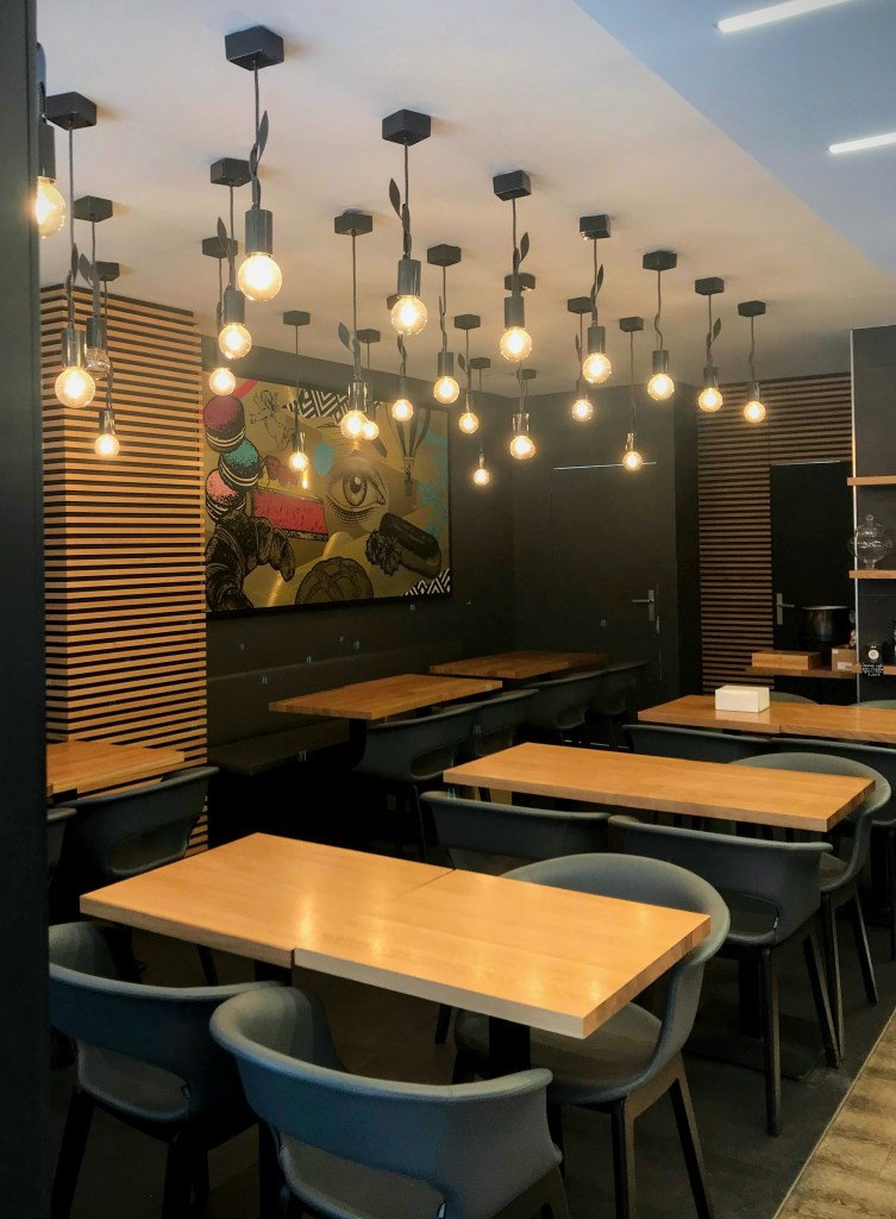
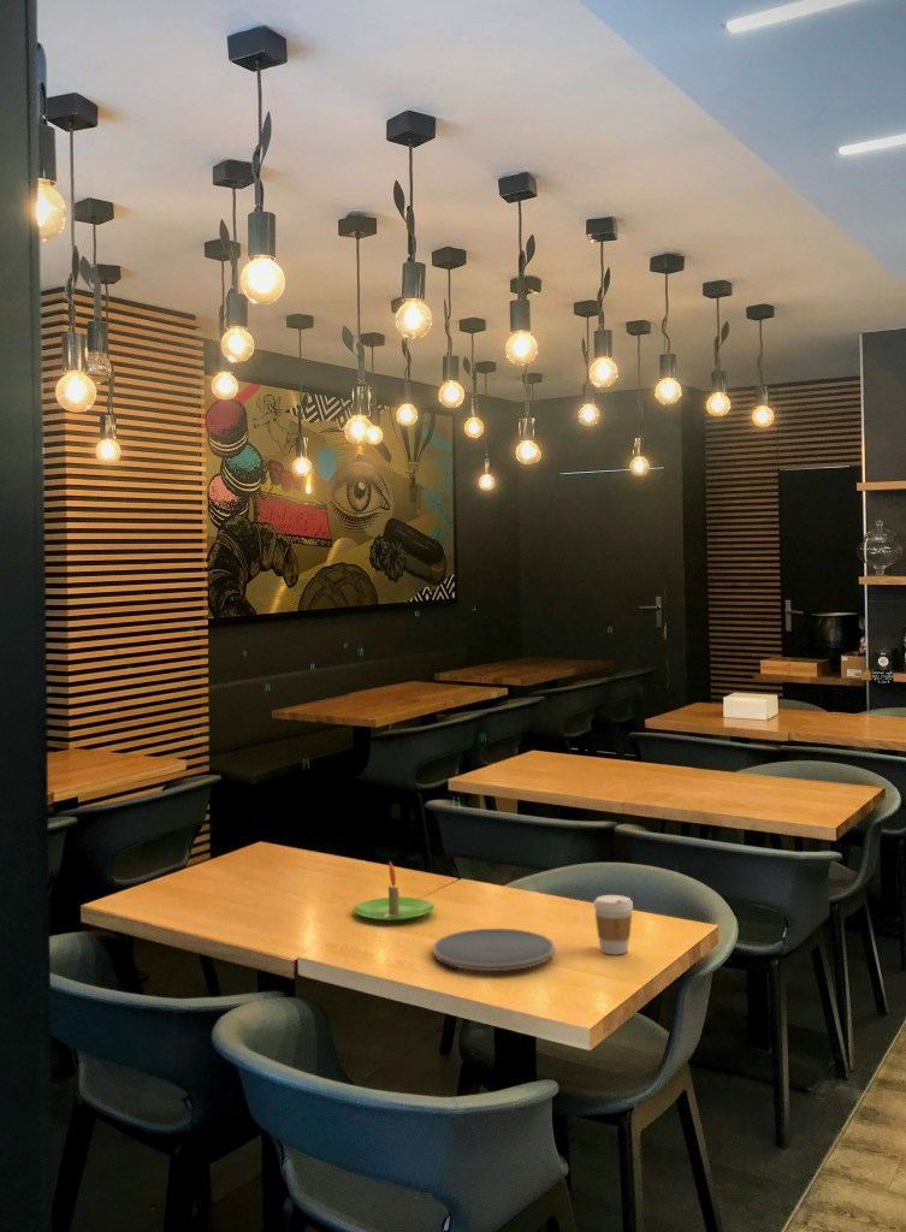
+ coffee cup [592,894,634,955]
+ candle [353,860,436,922]
+ plate [432,928,556,972]
